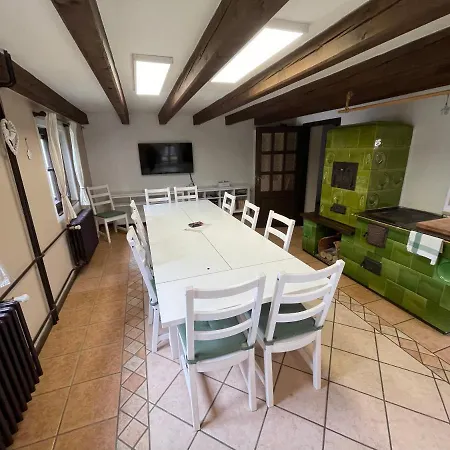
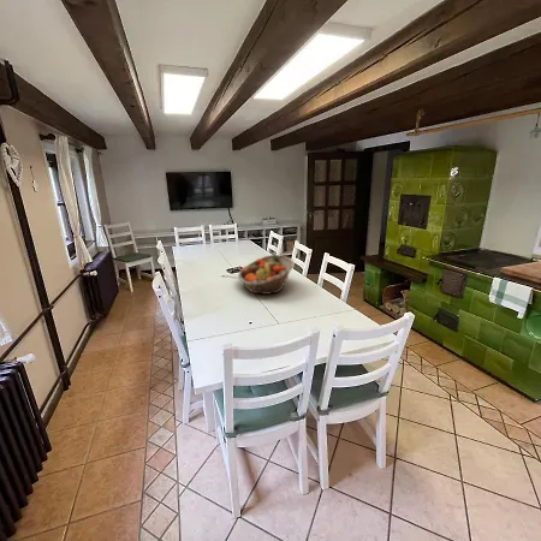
+ fruit basket [237,254,296,296]
